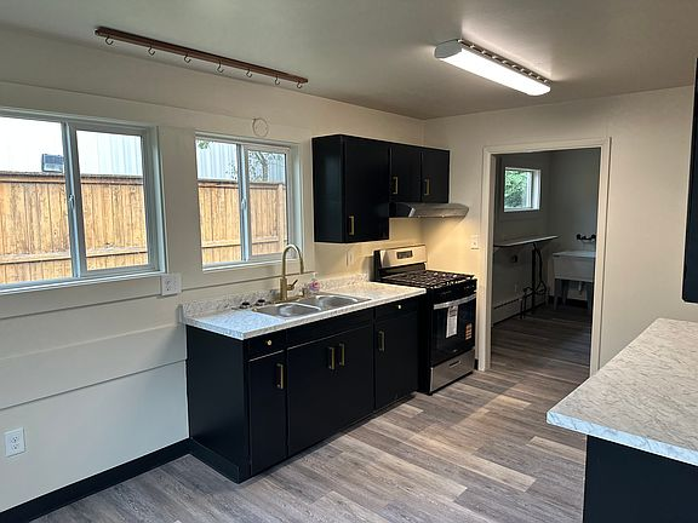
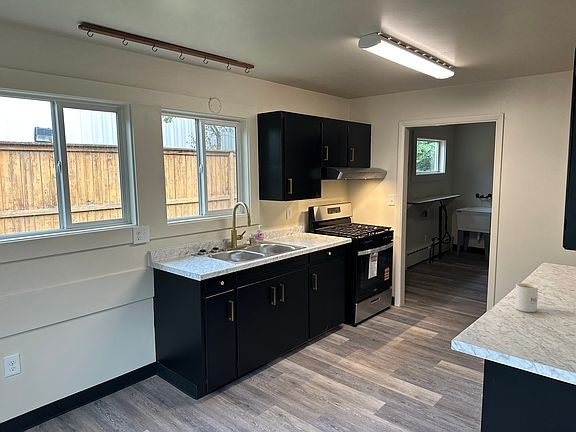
+ mug [514,282,539,313]
